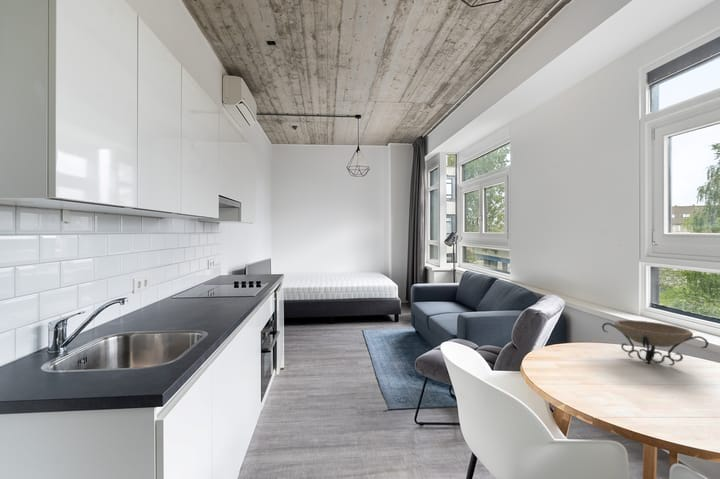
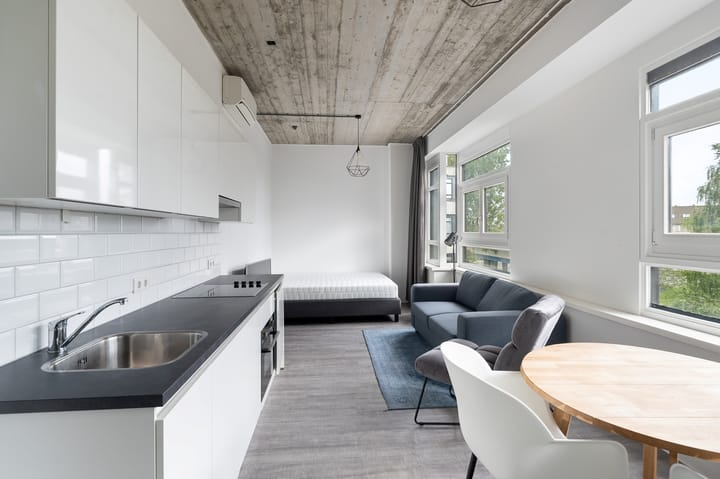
- decorative bowl [601,319,710,367]
